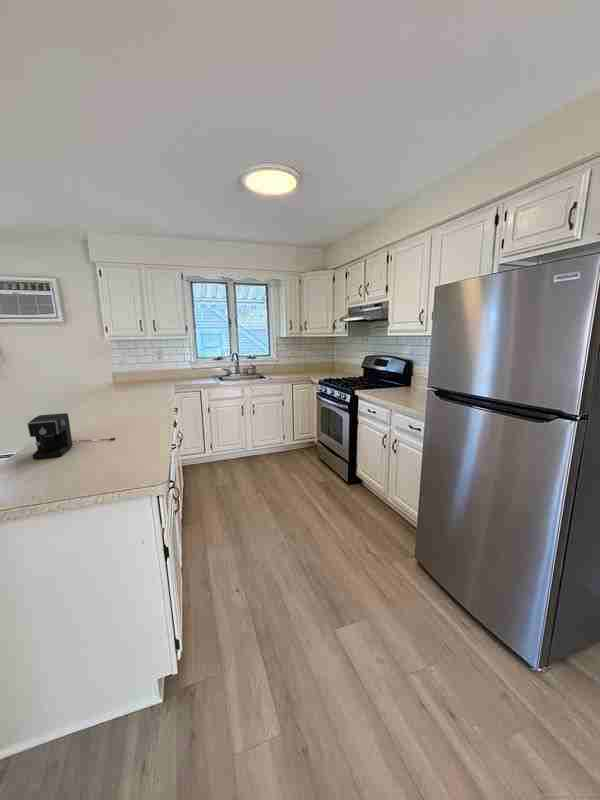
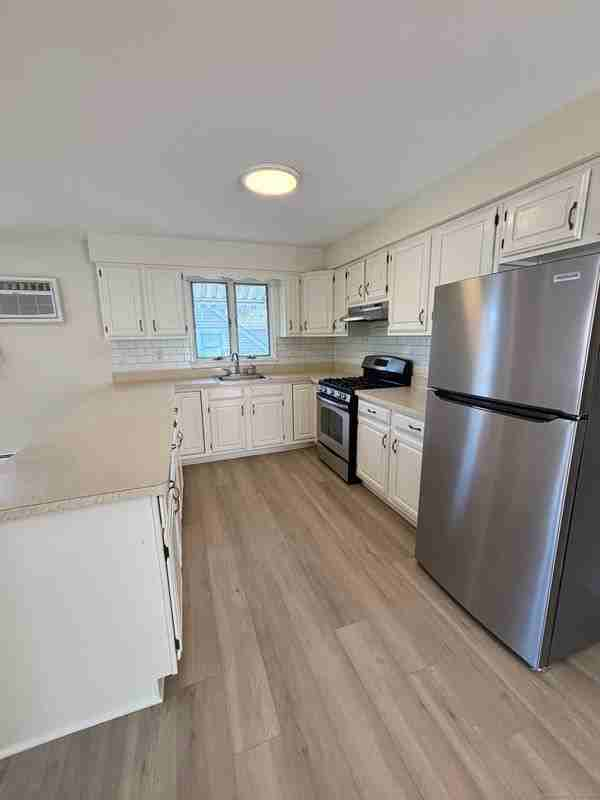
- coffee maker [26,412,116,460]
